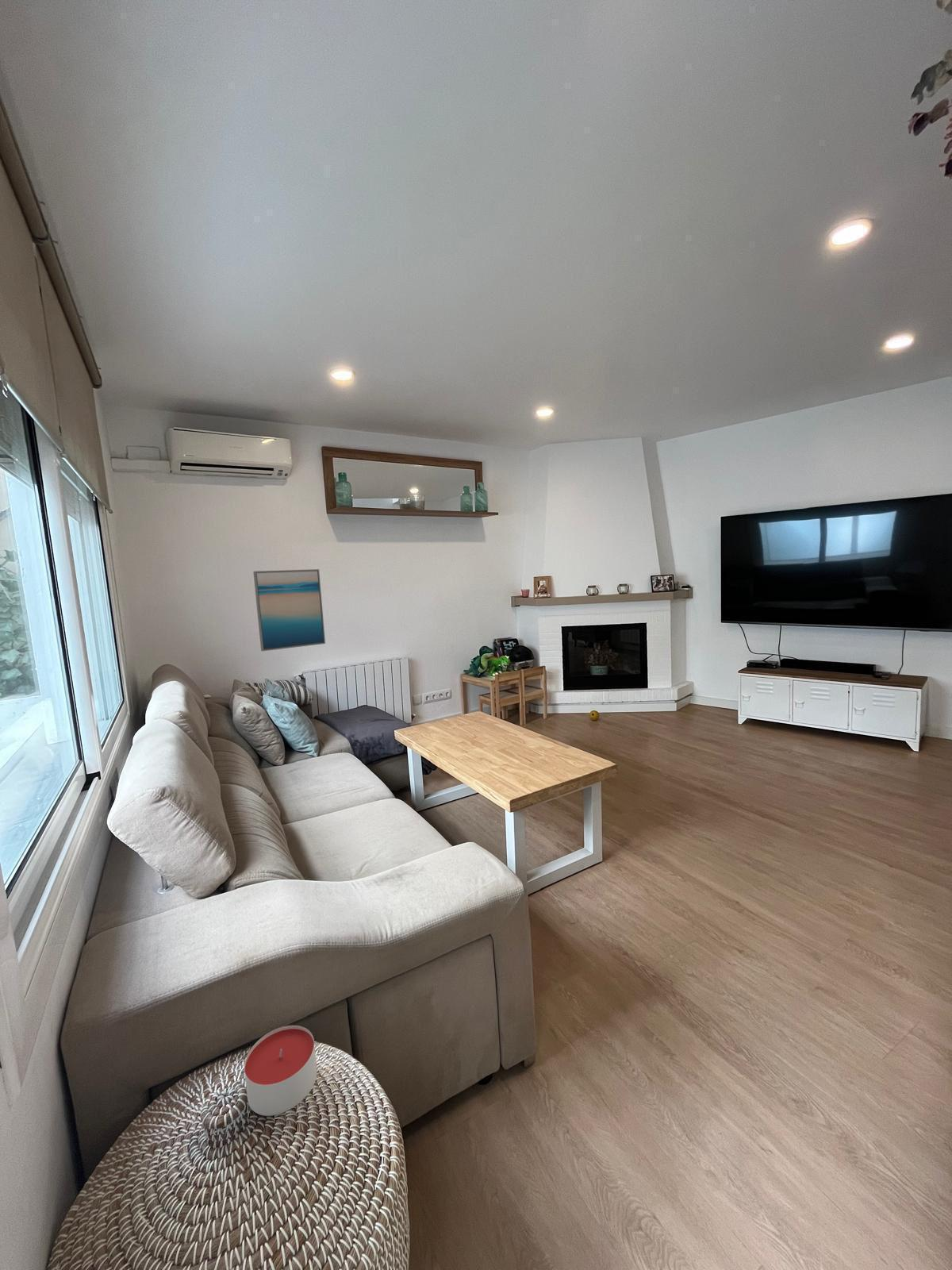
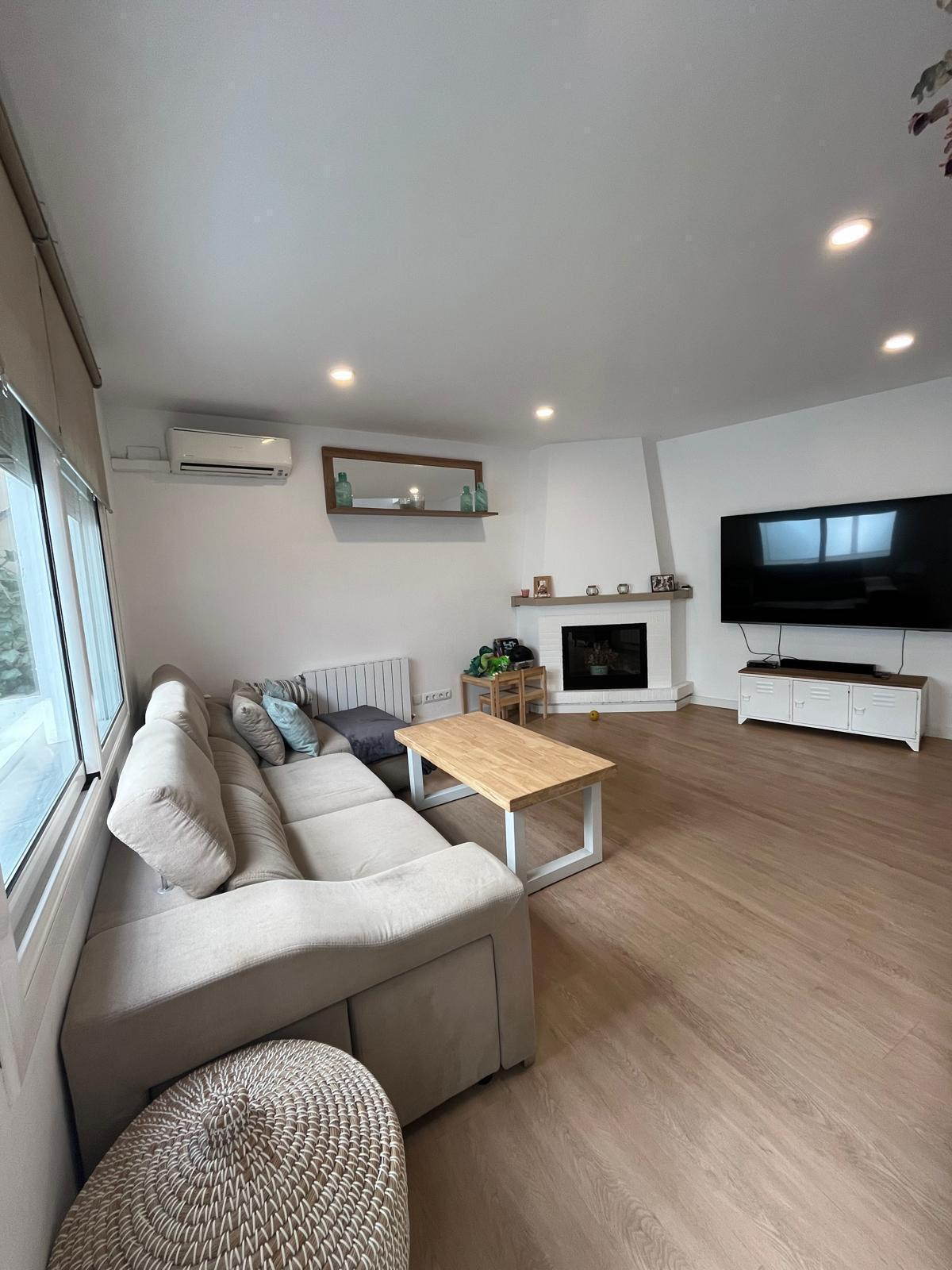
- wall art [252,568,326,652]
- candle [244,1025,317,1117]
